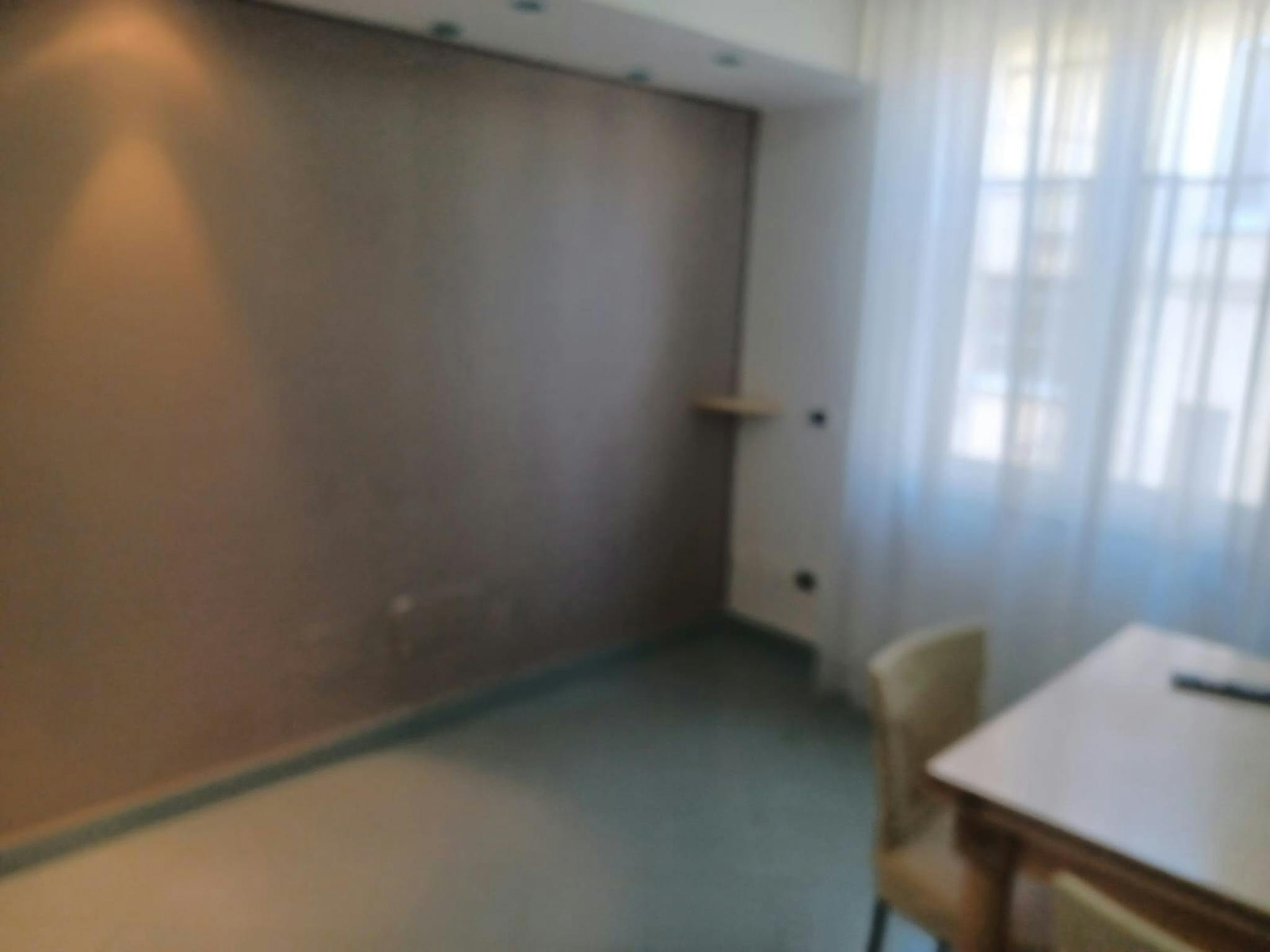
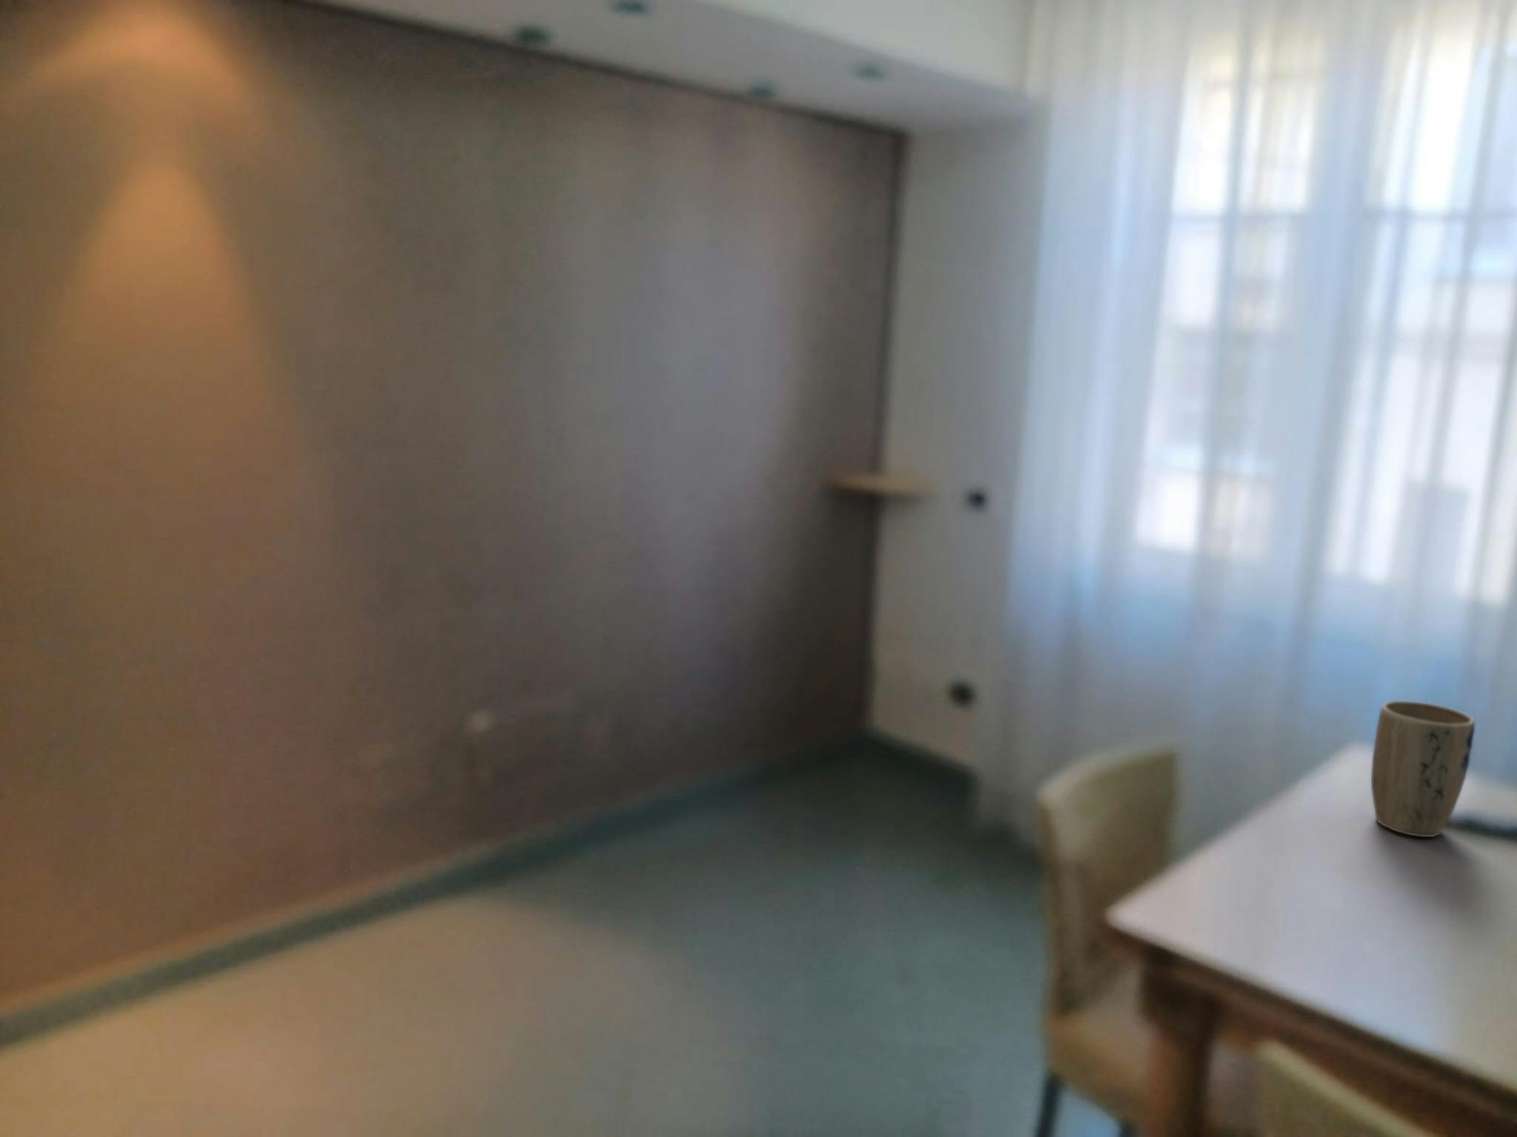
+ plant pot [1370,700,1475,838]
